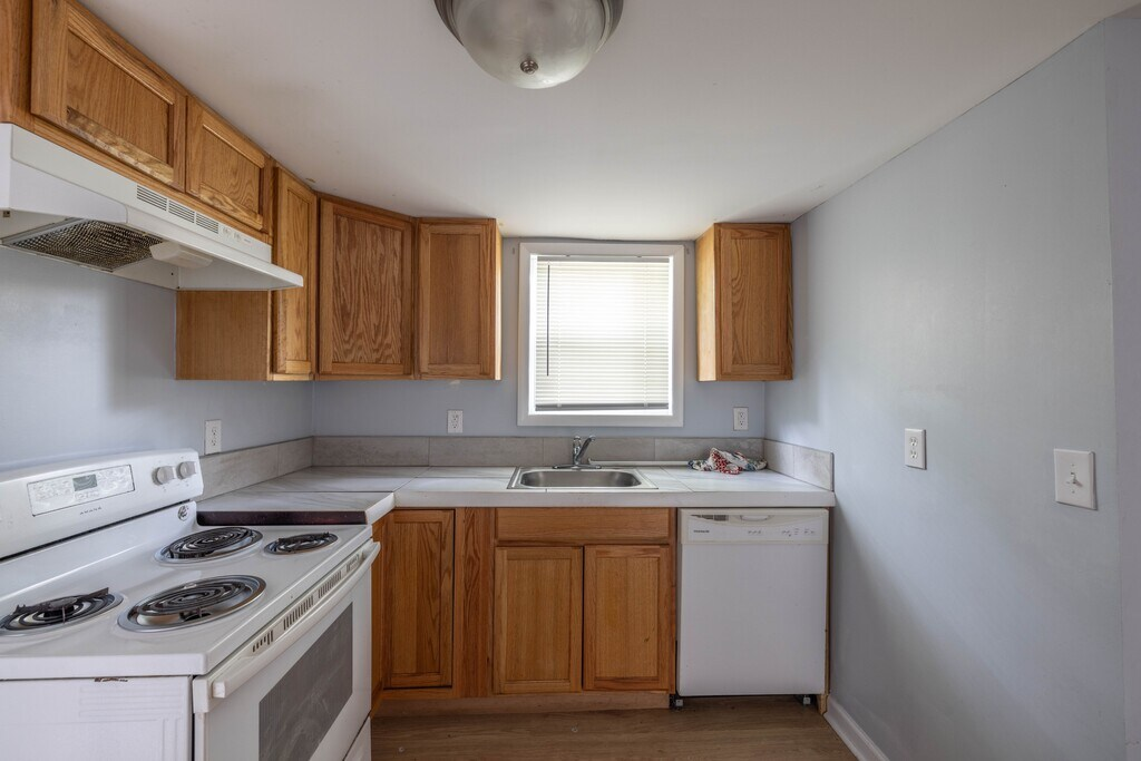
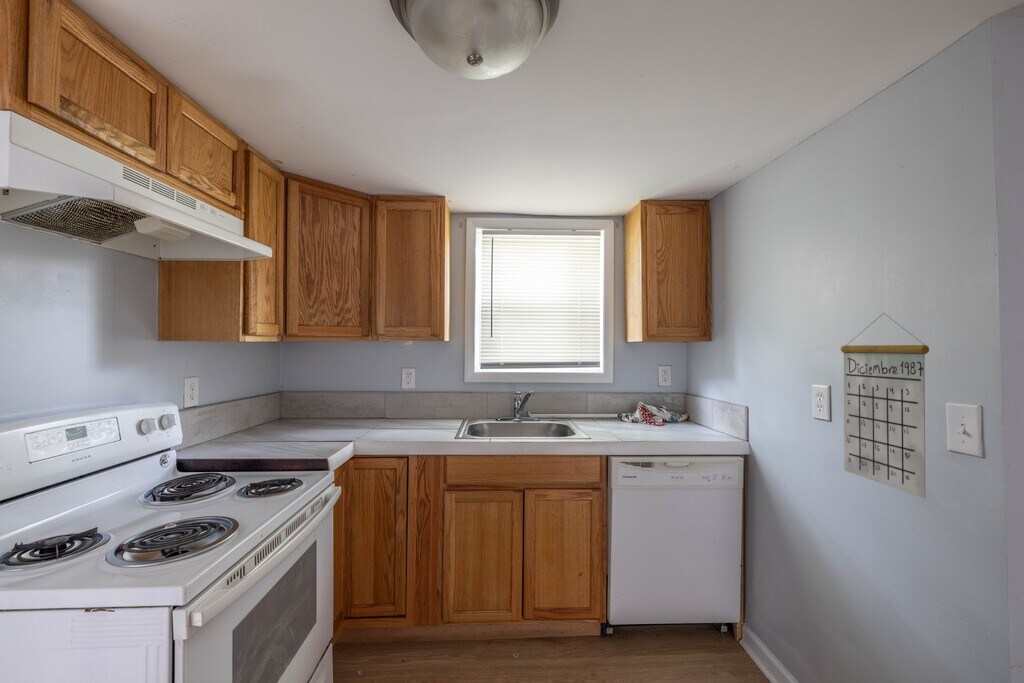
+ calendar [840,312,930,499]
